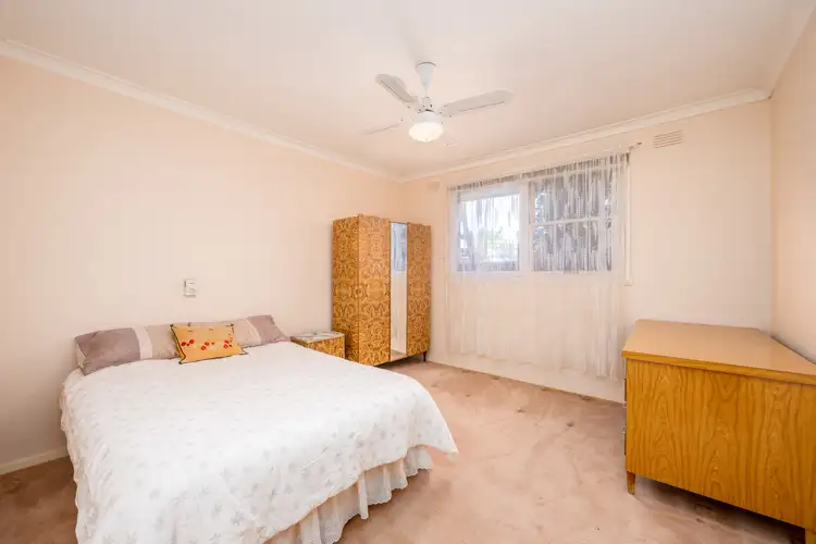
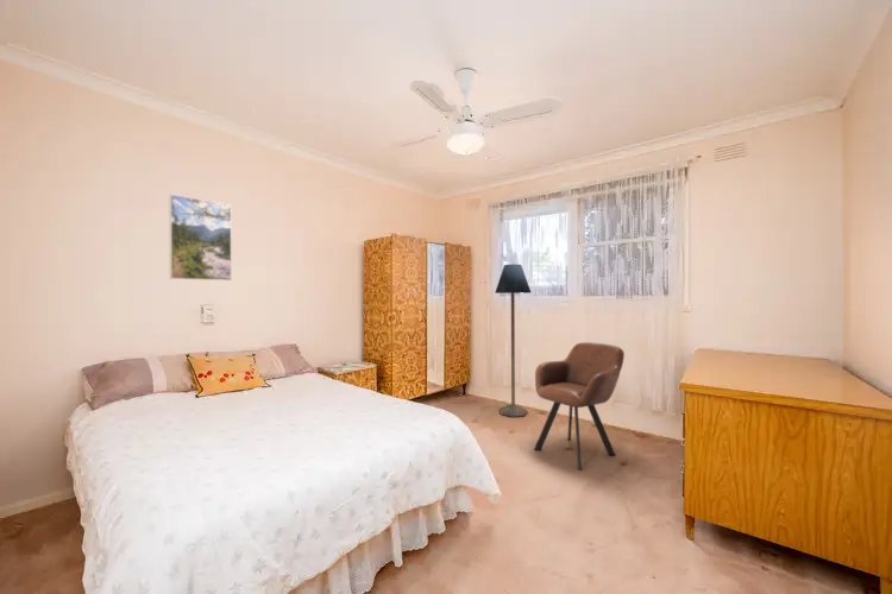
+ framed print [168,192,233,282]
+ floor lamp [495,264,532,418]
+ armchair [533,341,626,472]
